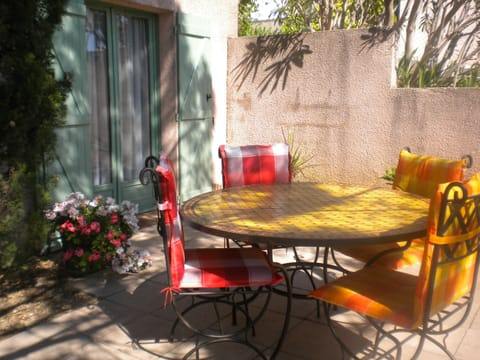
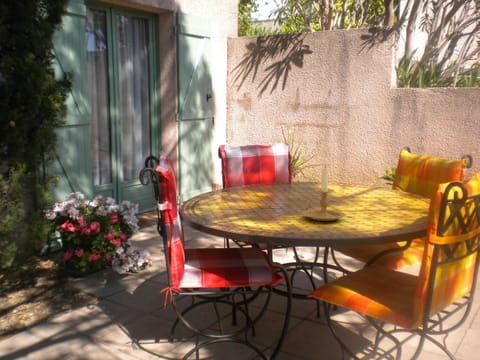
+ candle holder [301,165,347,222]
